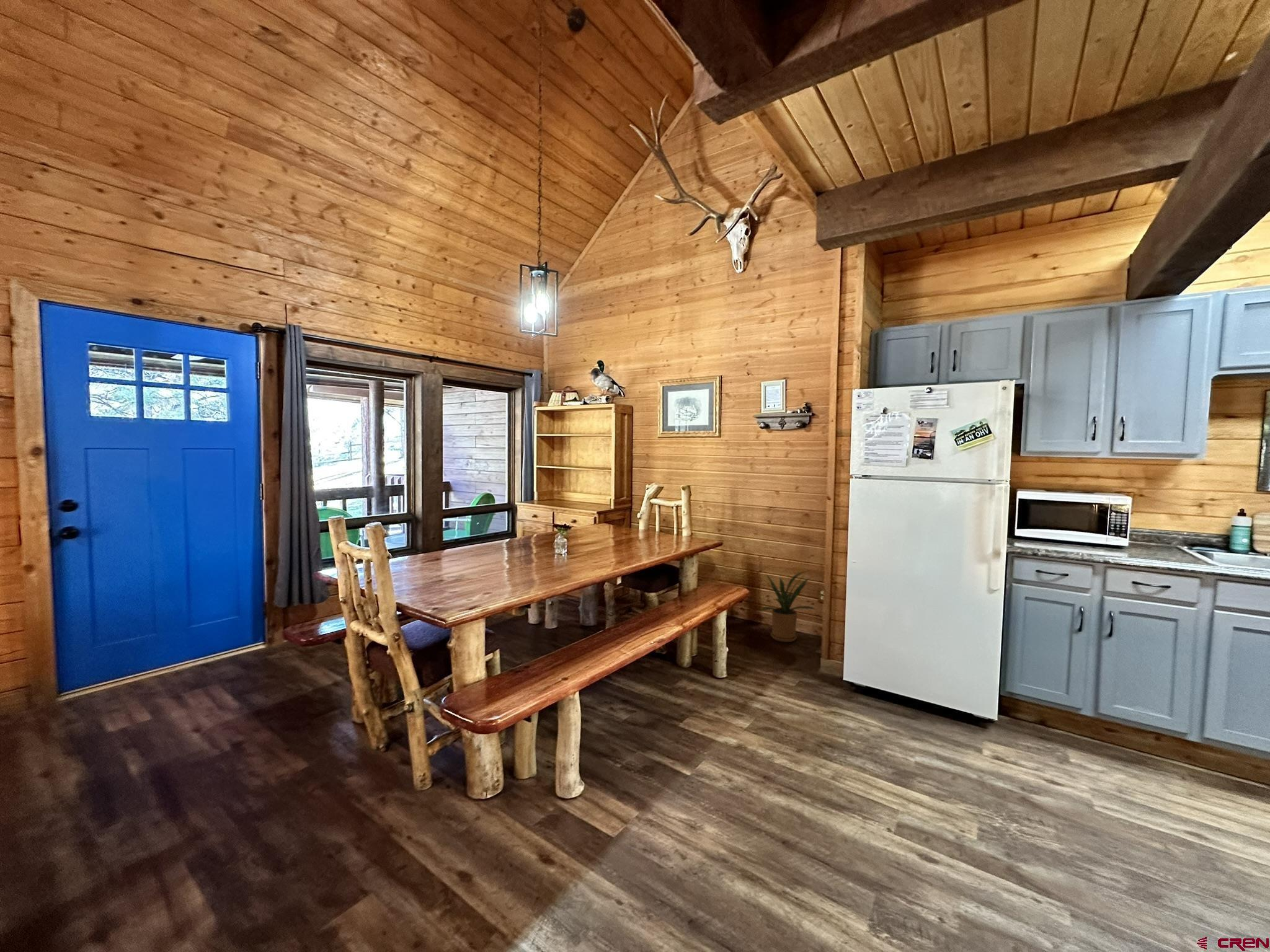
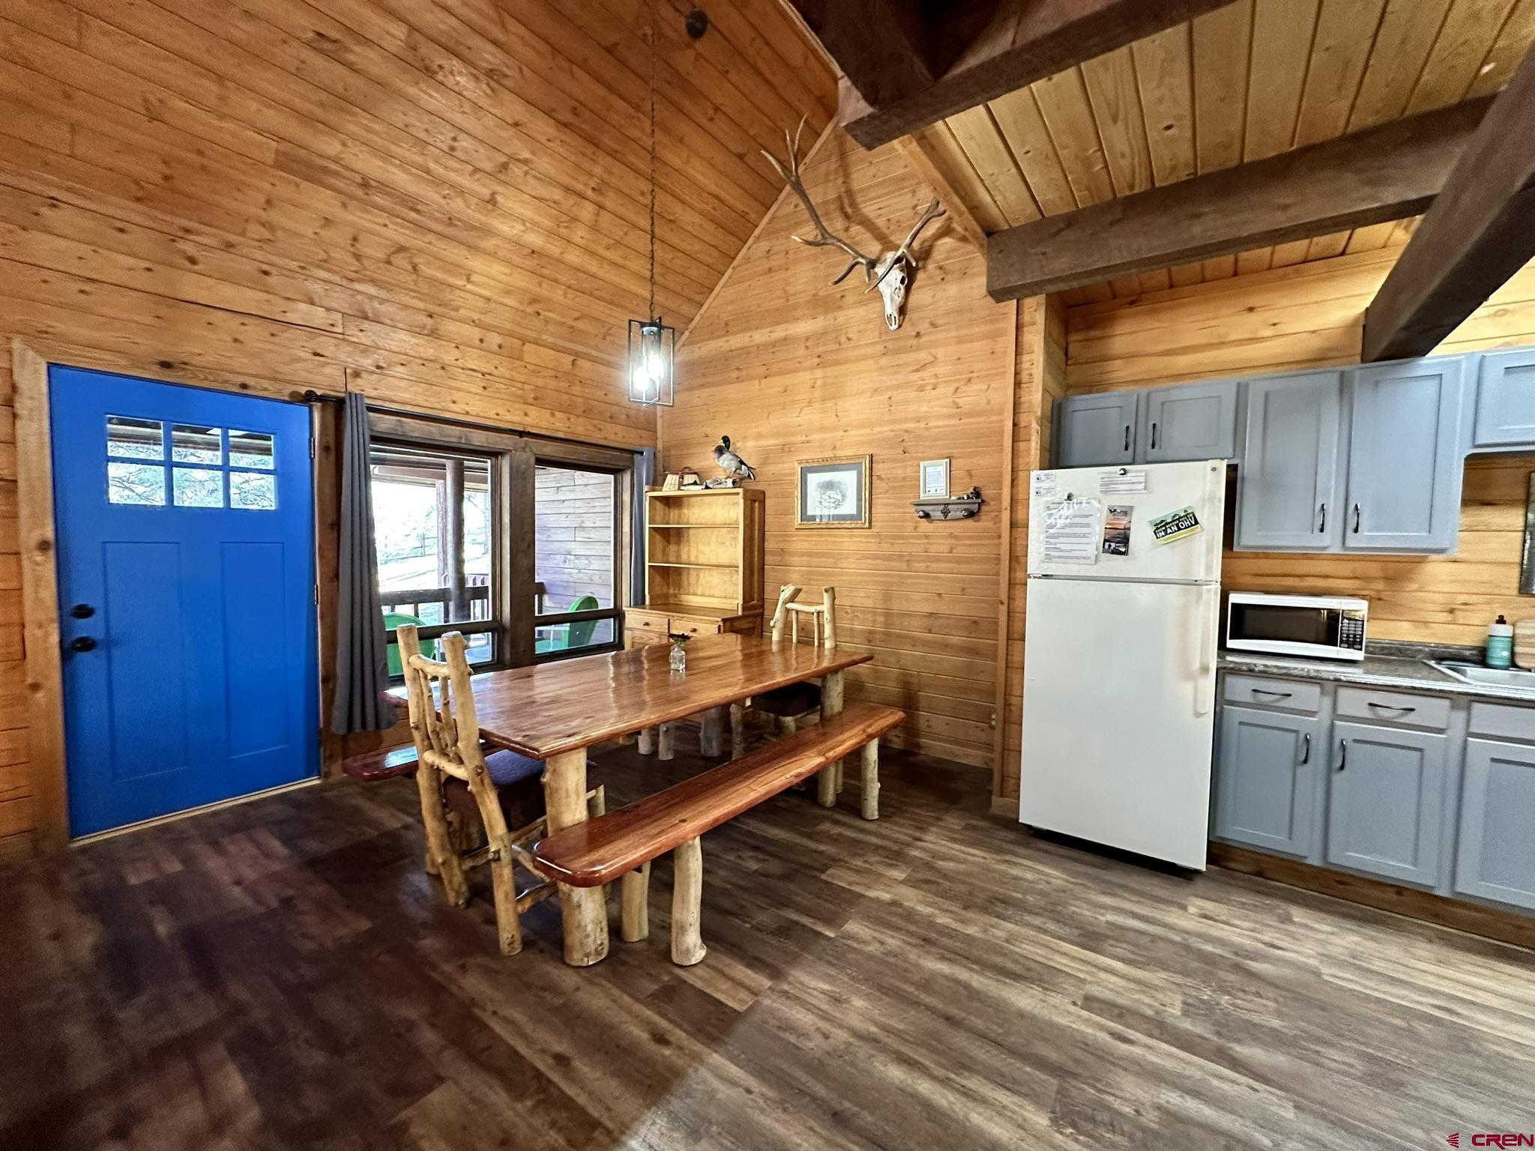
- house plant [752,570,818,643]
